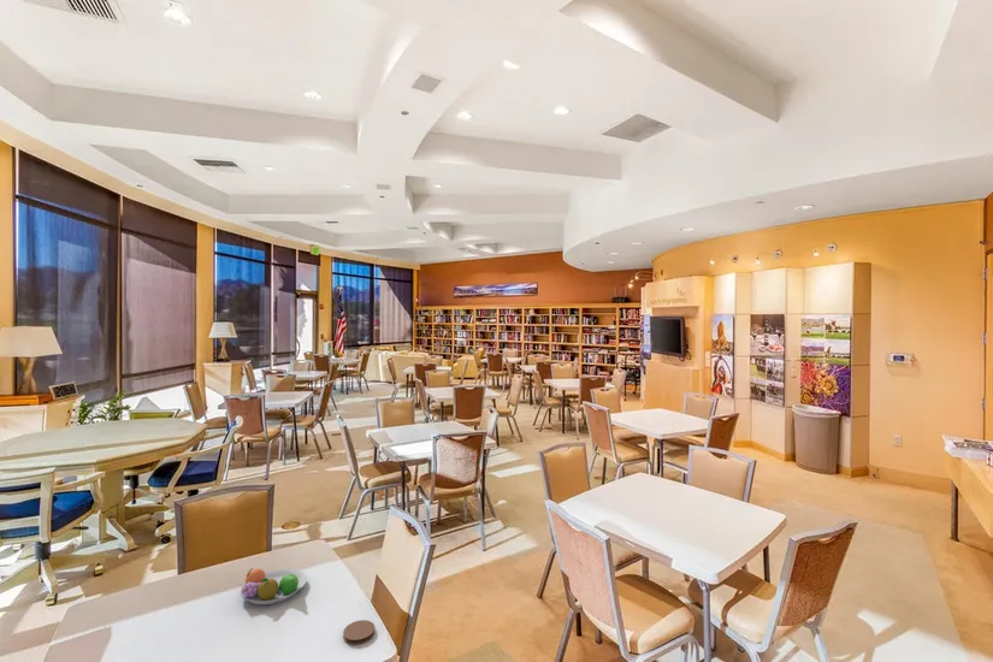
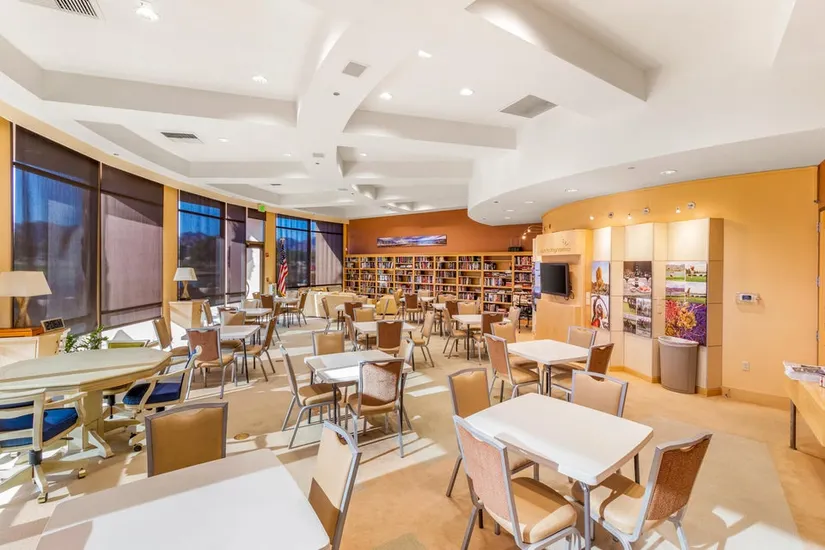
- fruit bowl [240,567,308,605]
- coaster [342,619,376,645]
